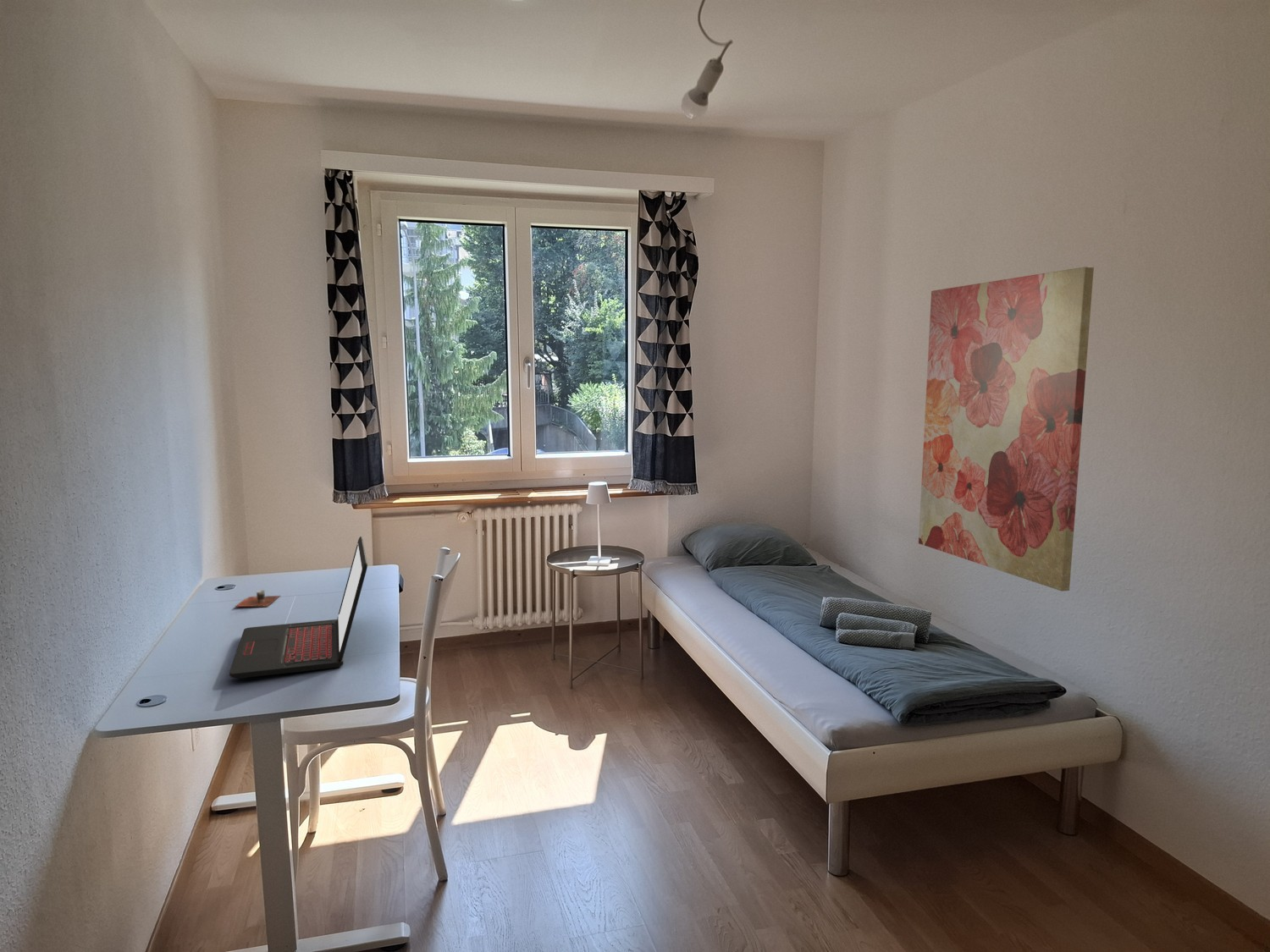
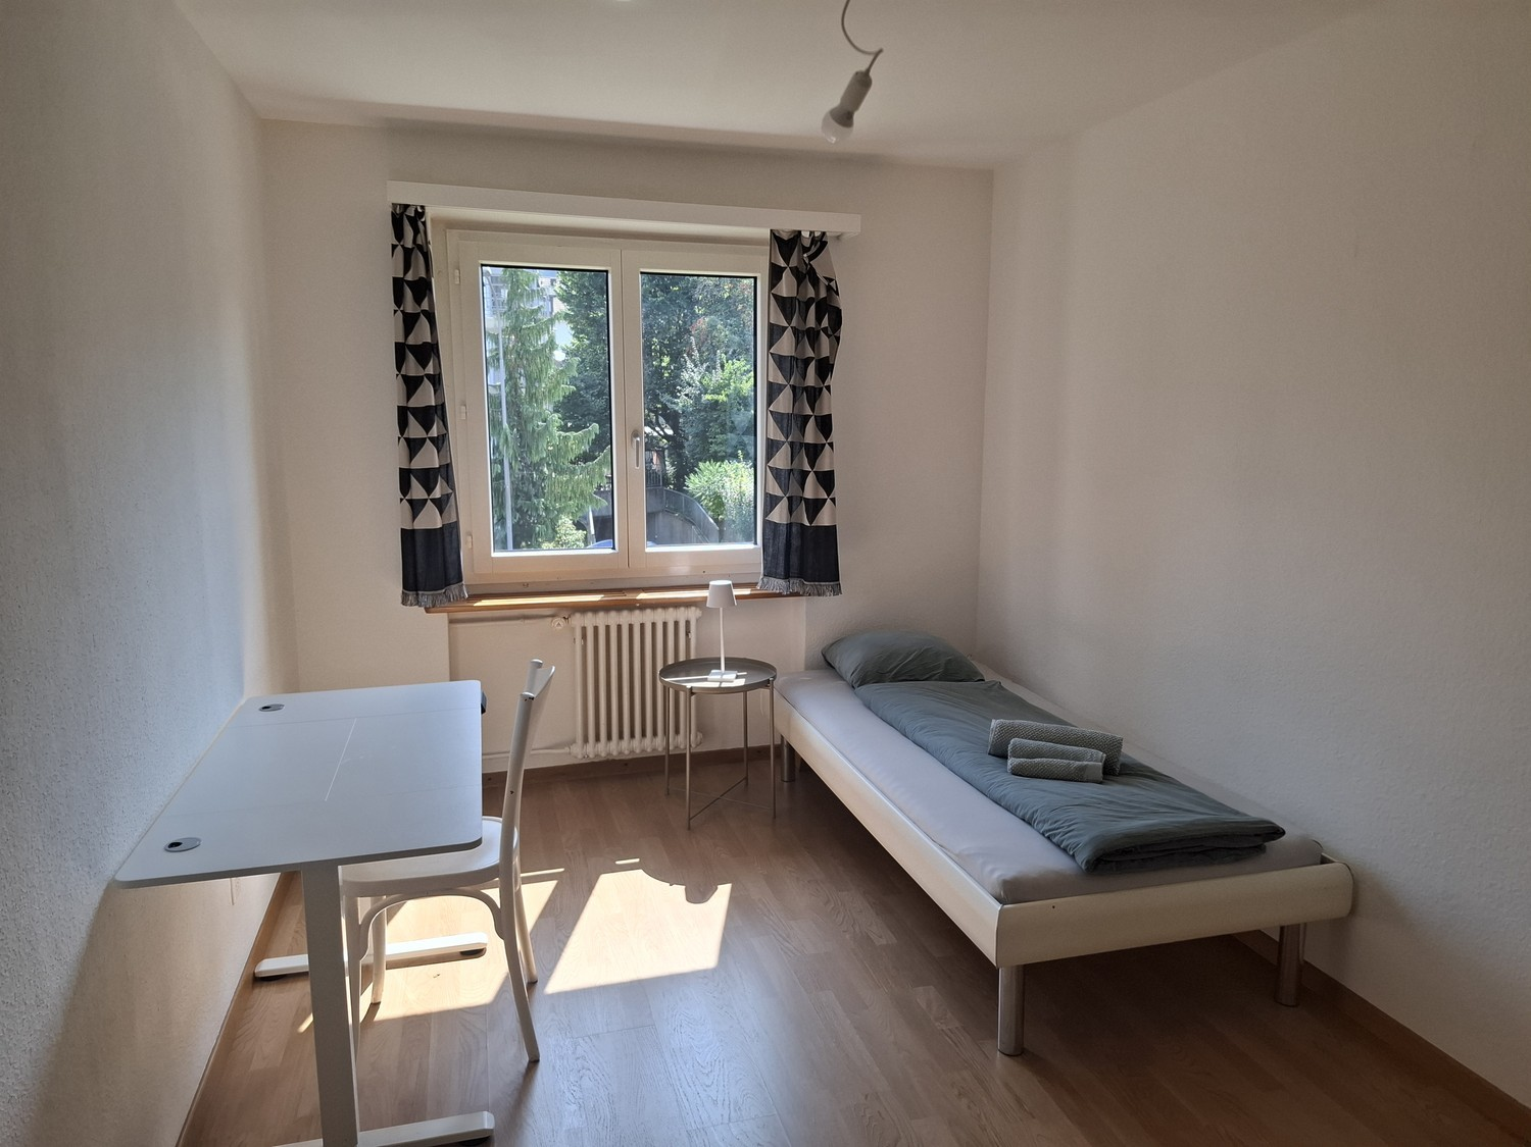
- wall art [918,266,1095,592]
- cup [235,590,281,608]
- laptop [229,536,368,680]
